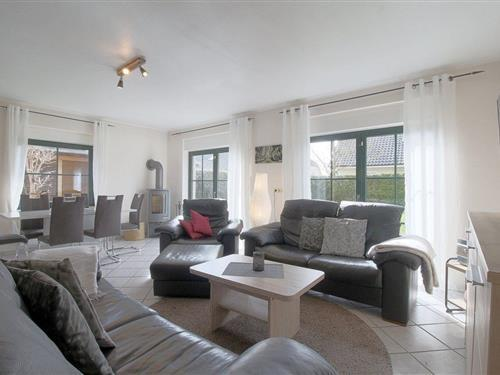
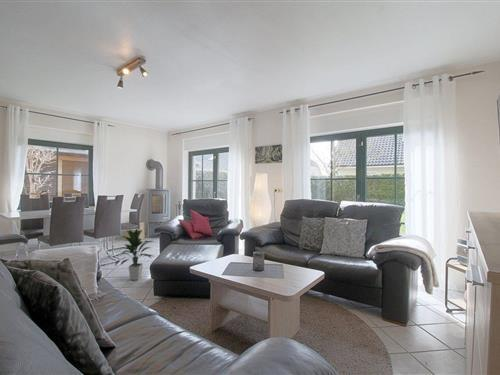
+ indoor plant [114,227,155,281]
